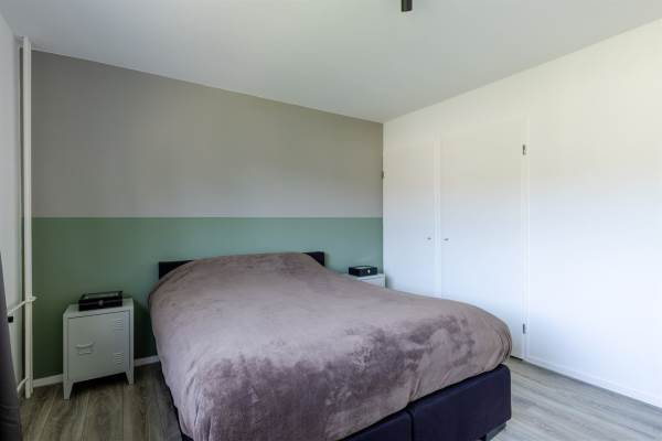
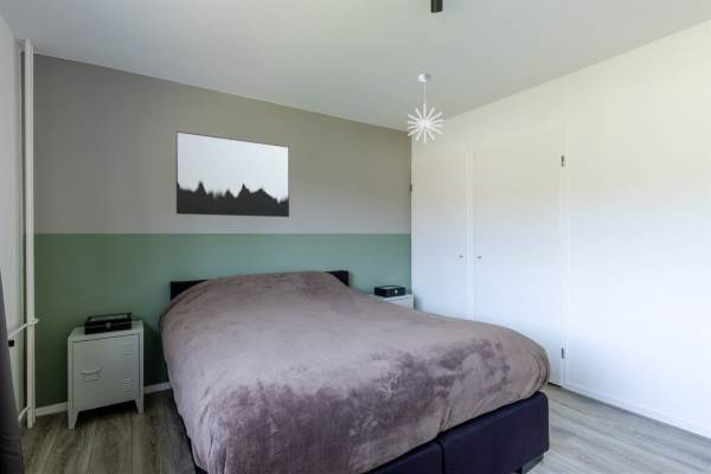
+ wall art [174,130,290,218]
+ pendant light [405,72,444,145]
